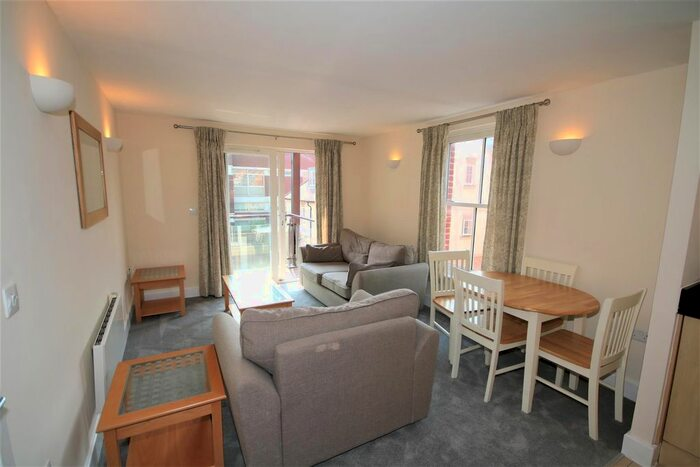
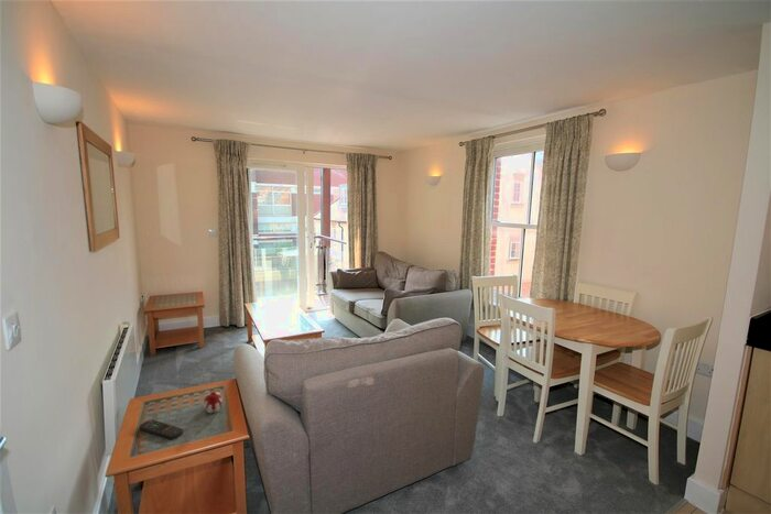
+ remote control [139,418,184,440]
+ candle [203,391,224,414]
